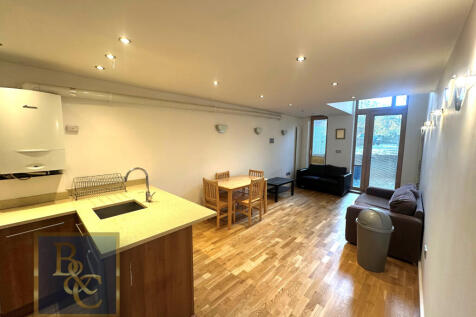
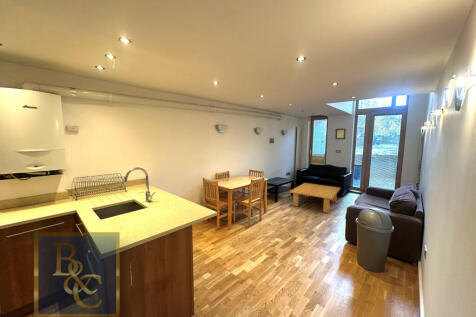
+ coffee table [289,182,341,214]
